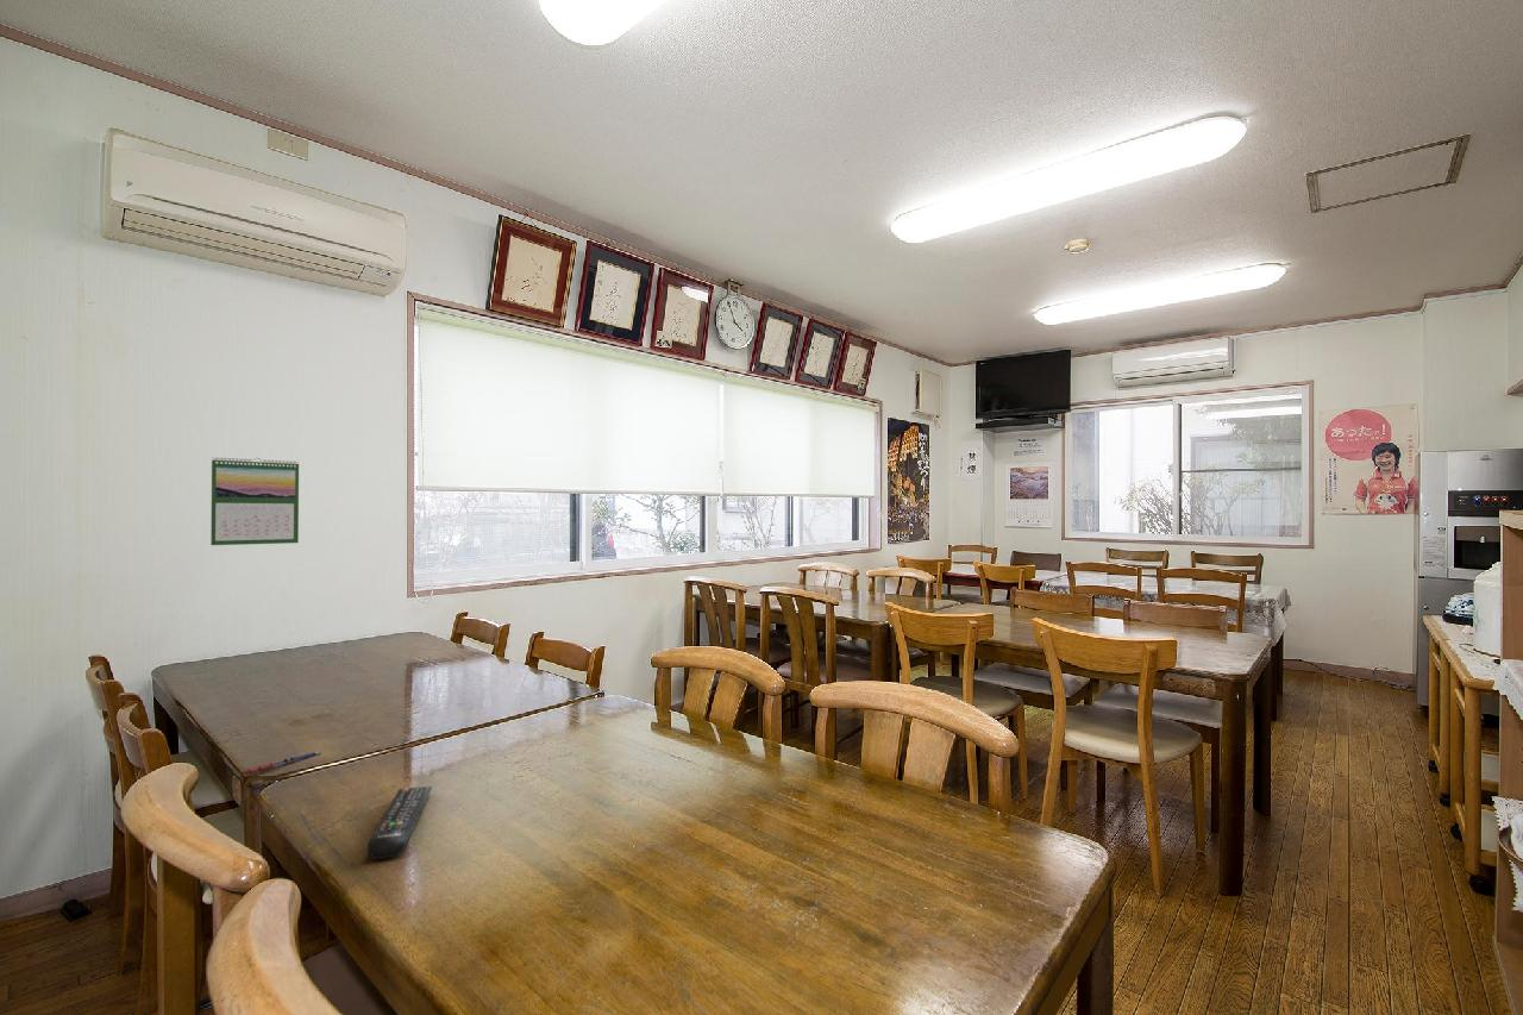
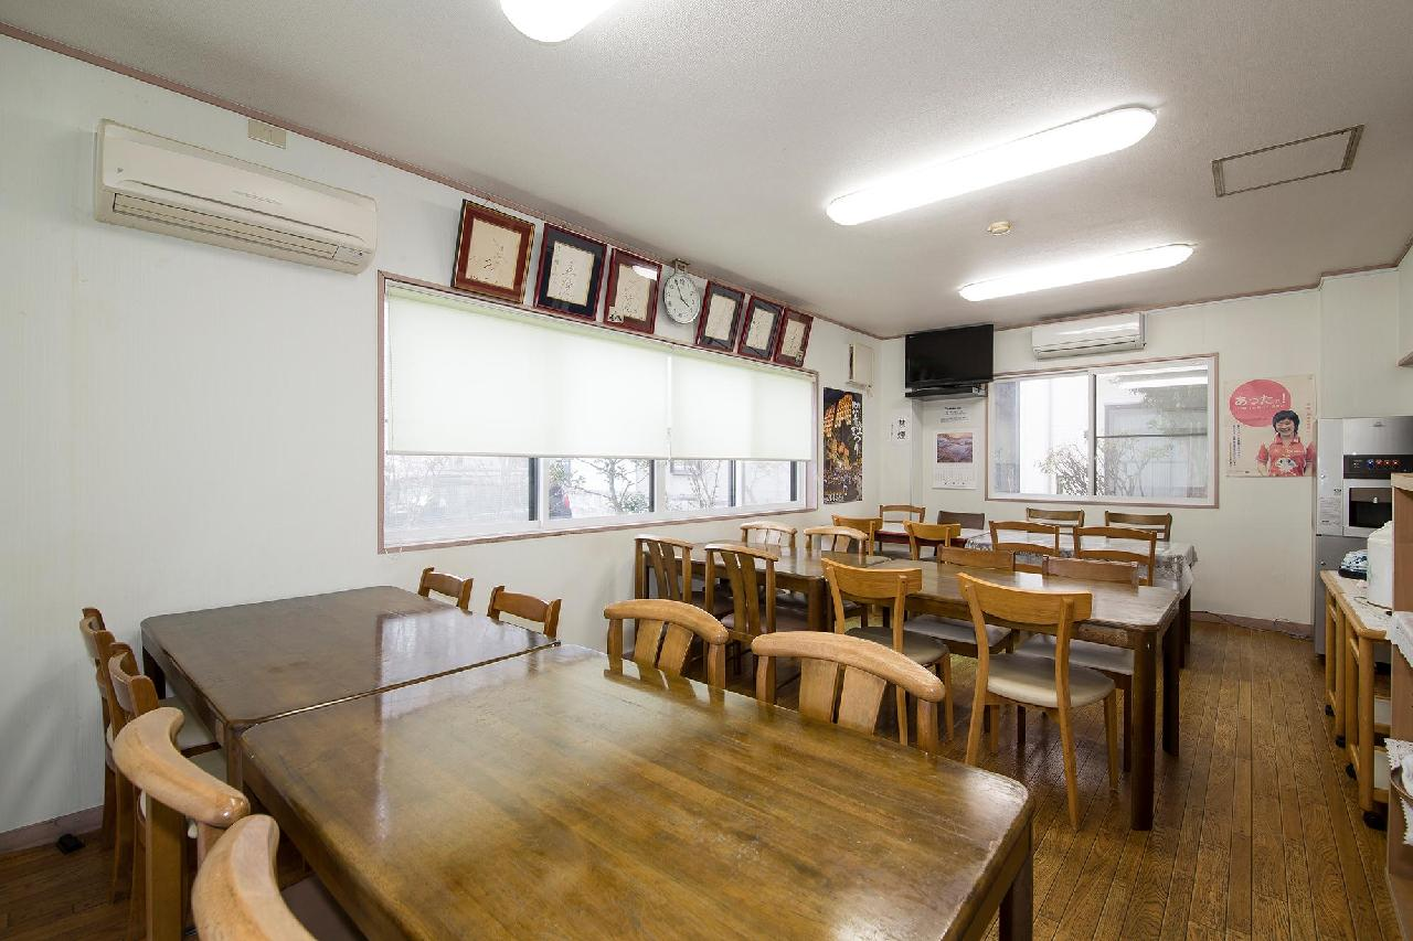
- calendar [209,457,300,546]
- pen [242,750,322,776]
- remote control [366,784,433,860]
